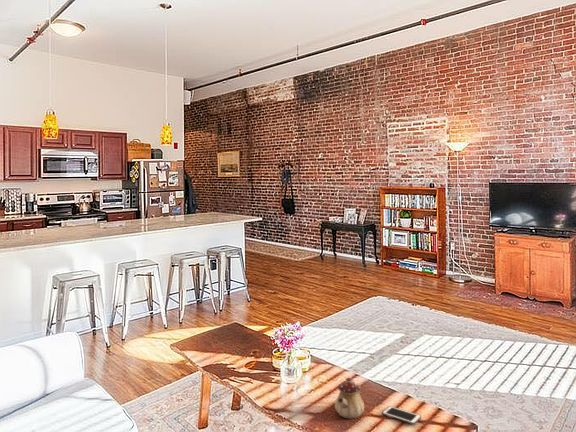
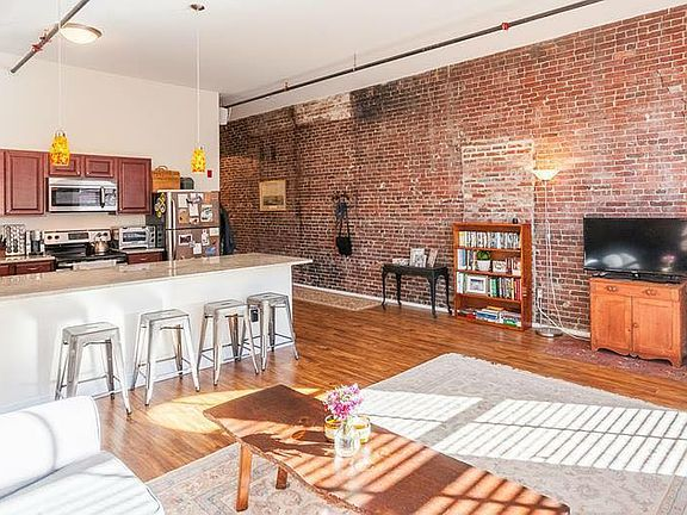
- teapot [334,377,365,420]
- cell phone [381,405,422,426]
